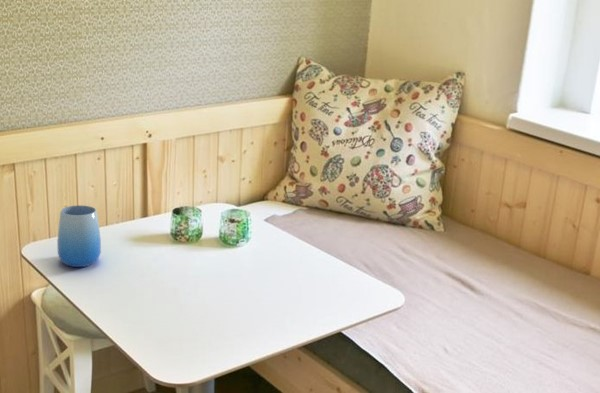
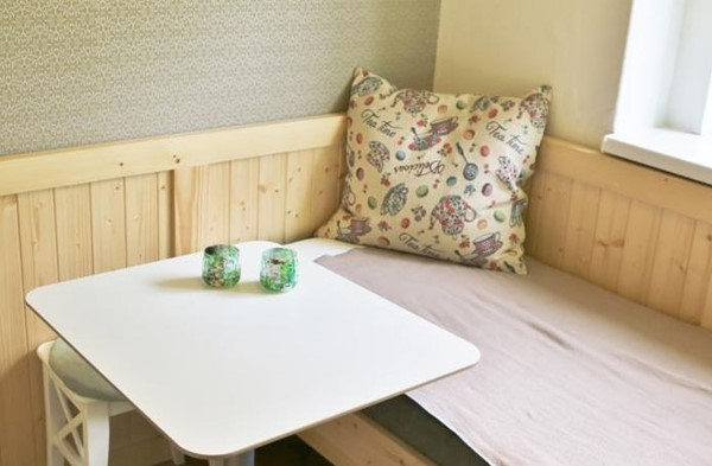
- cup [56,204,102,268]
